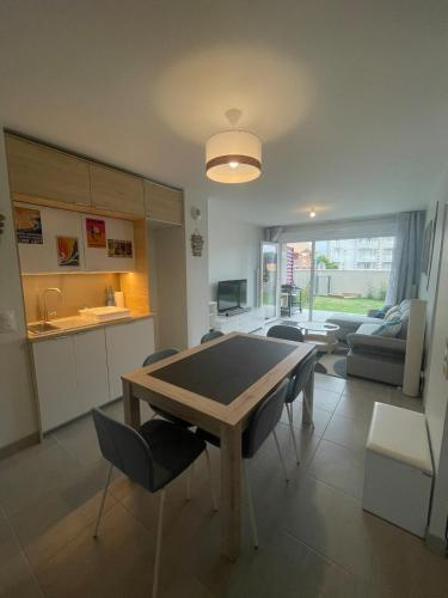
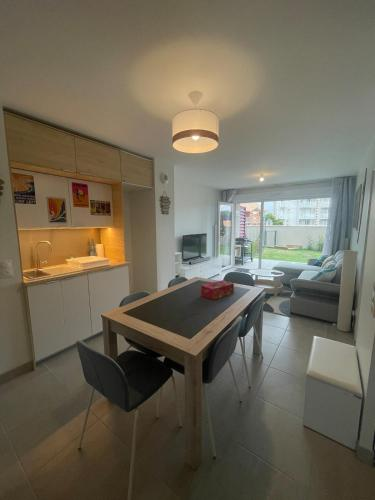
+ tissue box [200,279,235,301]
